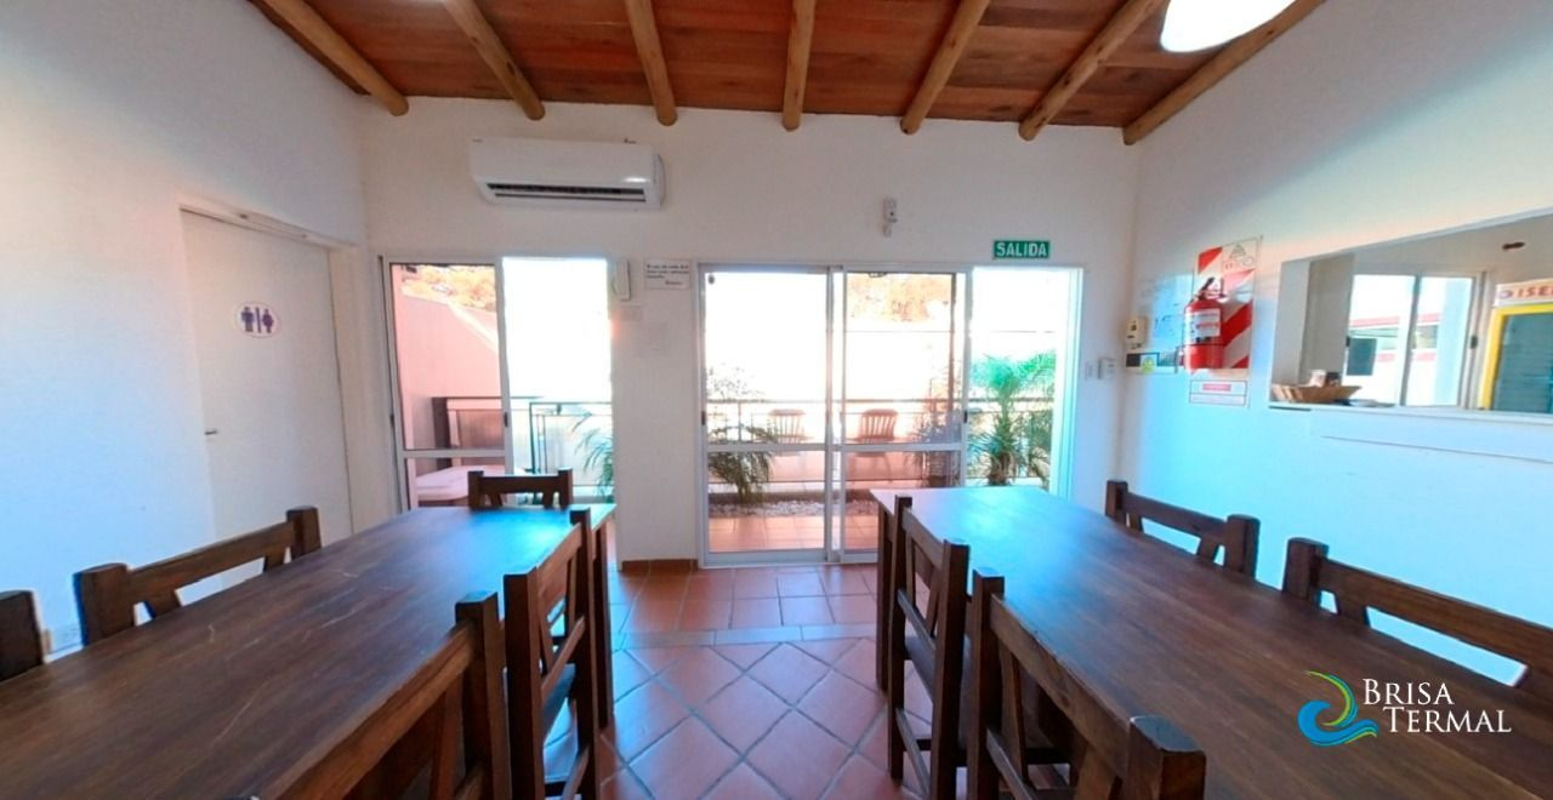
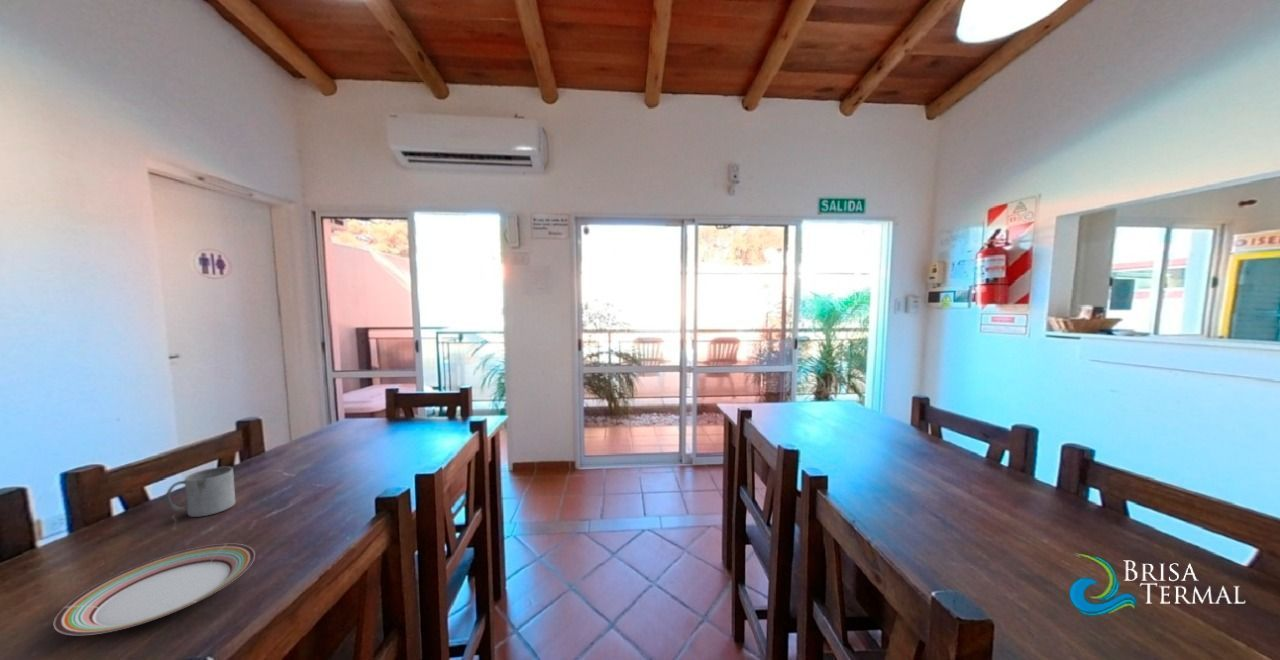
+ plate [53,543,256,636]
+ mug [165,466,236,518]
